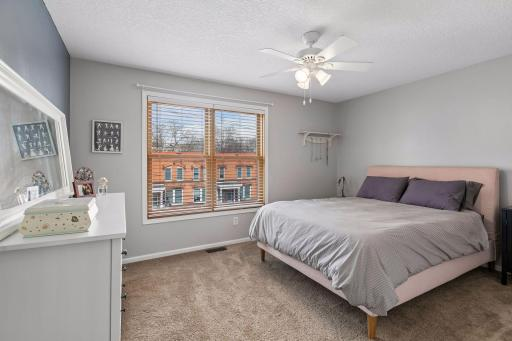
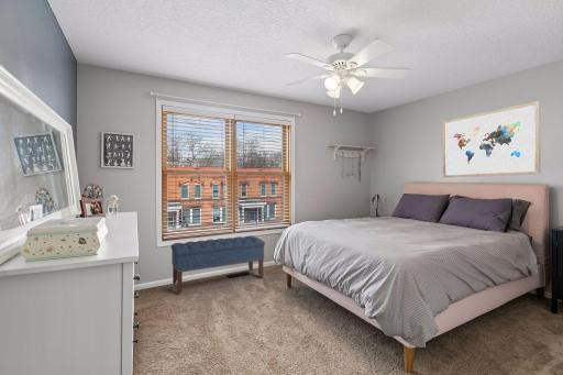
+ wall art [442,100,541,178]
+ bench [170,235,266,295]
